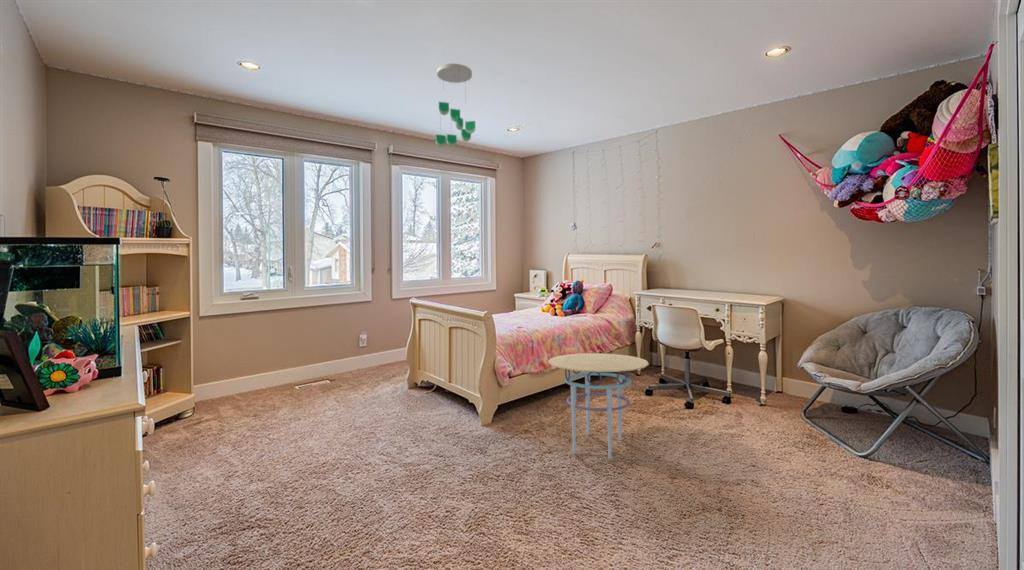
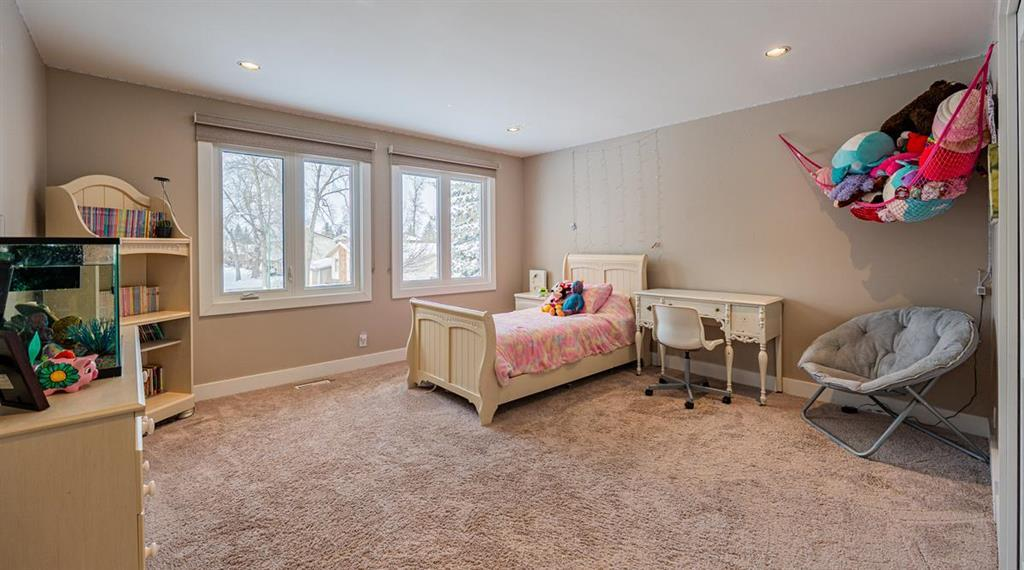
- side table [547,352,650,460]
- ceiling mobile [435,63,476,148]
